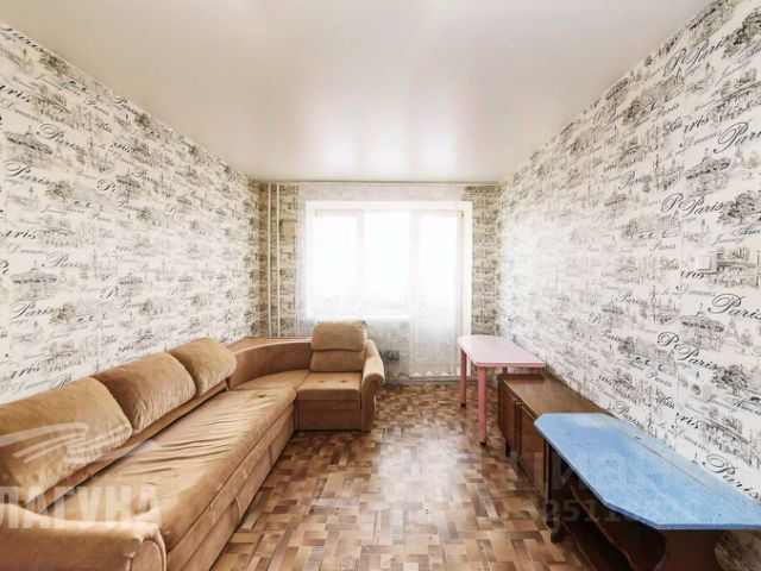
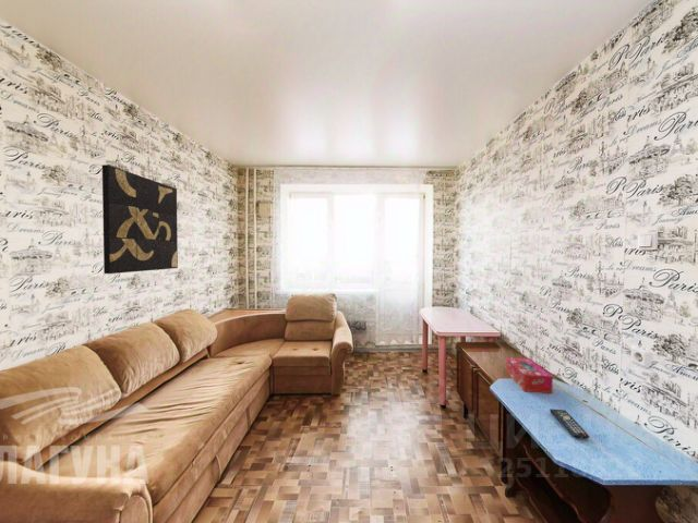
+ wall art [101,163,179,275]
+ tissue box [505,356,554,394]
+ remote control [549,408,590,439]
